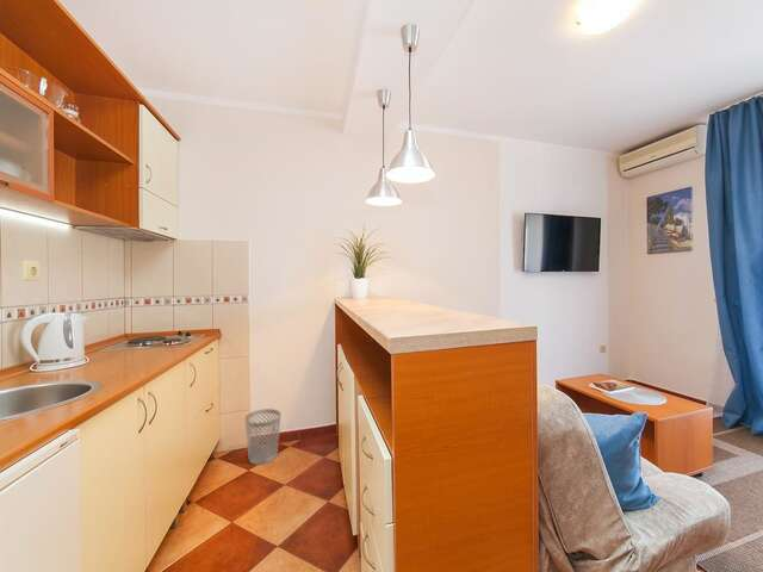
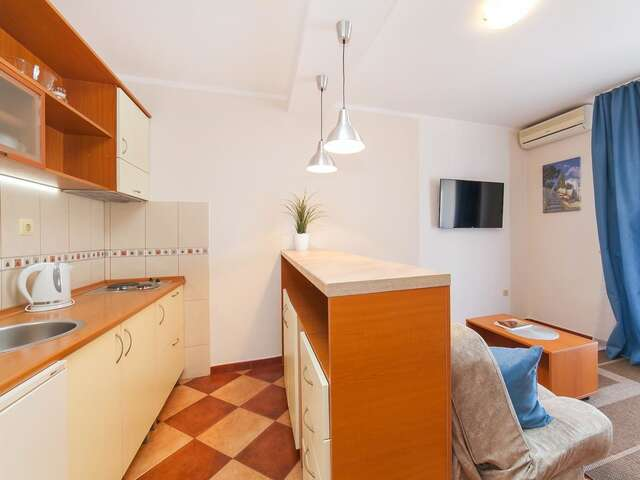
- wastebasket [244,408,283,466]
